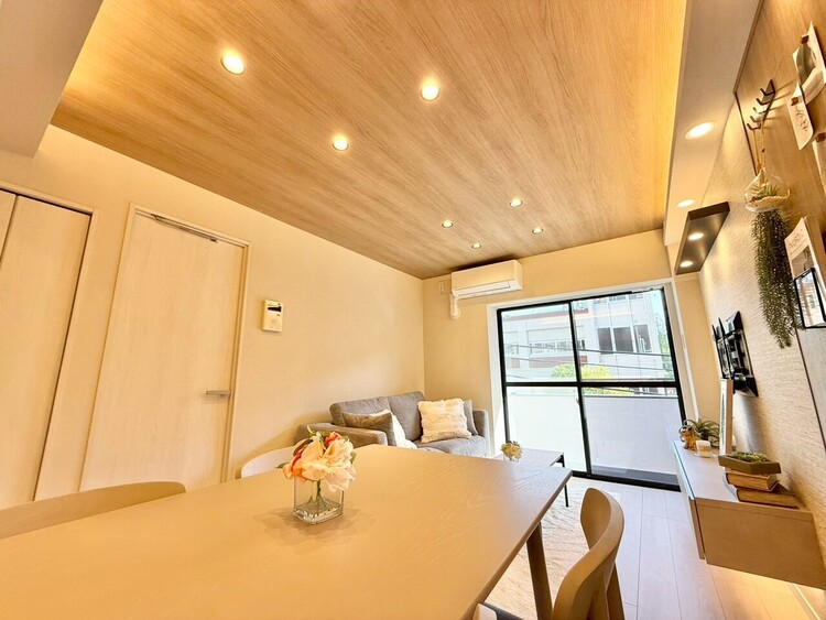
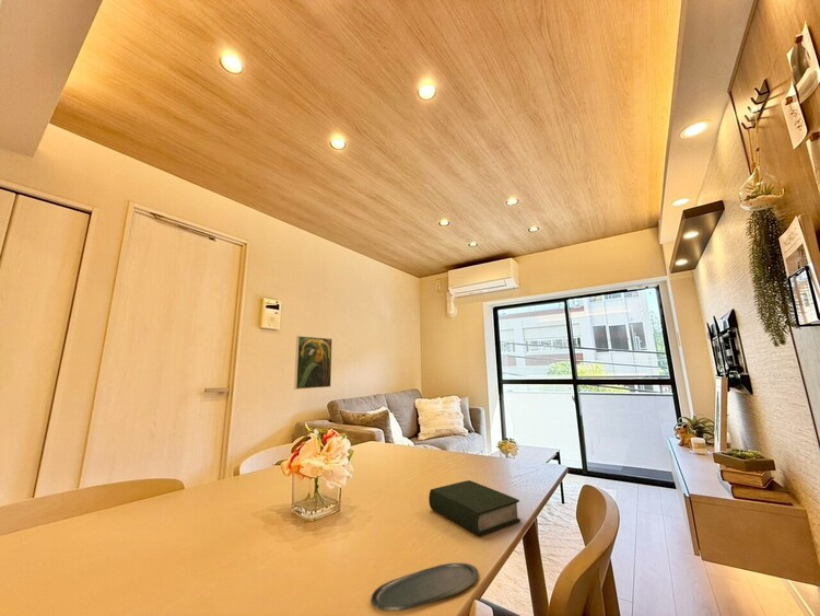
+ oval tray [370,562,480,612]
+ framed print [293,335,333,391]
+ book [427,479,522,537]
